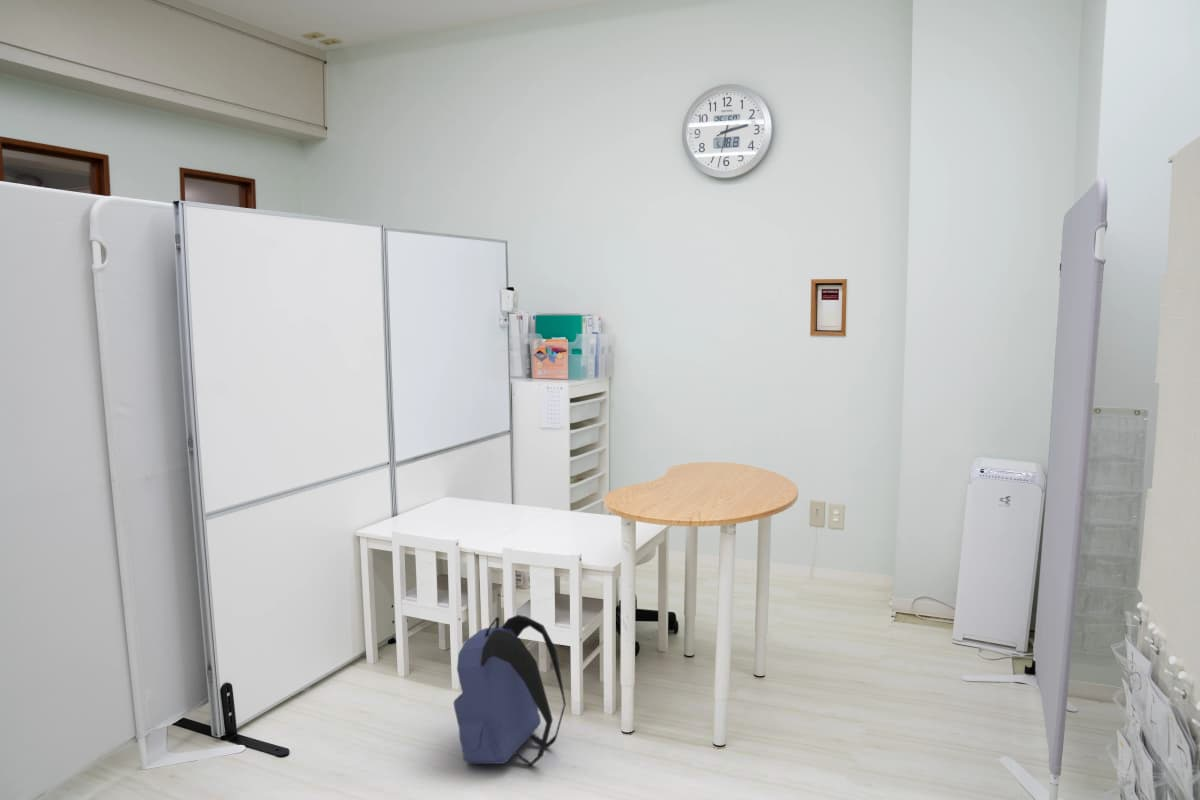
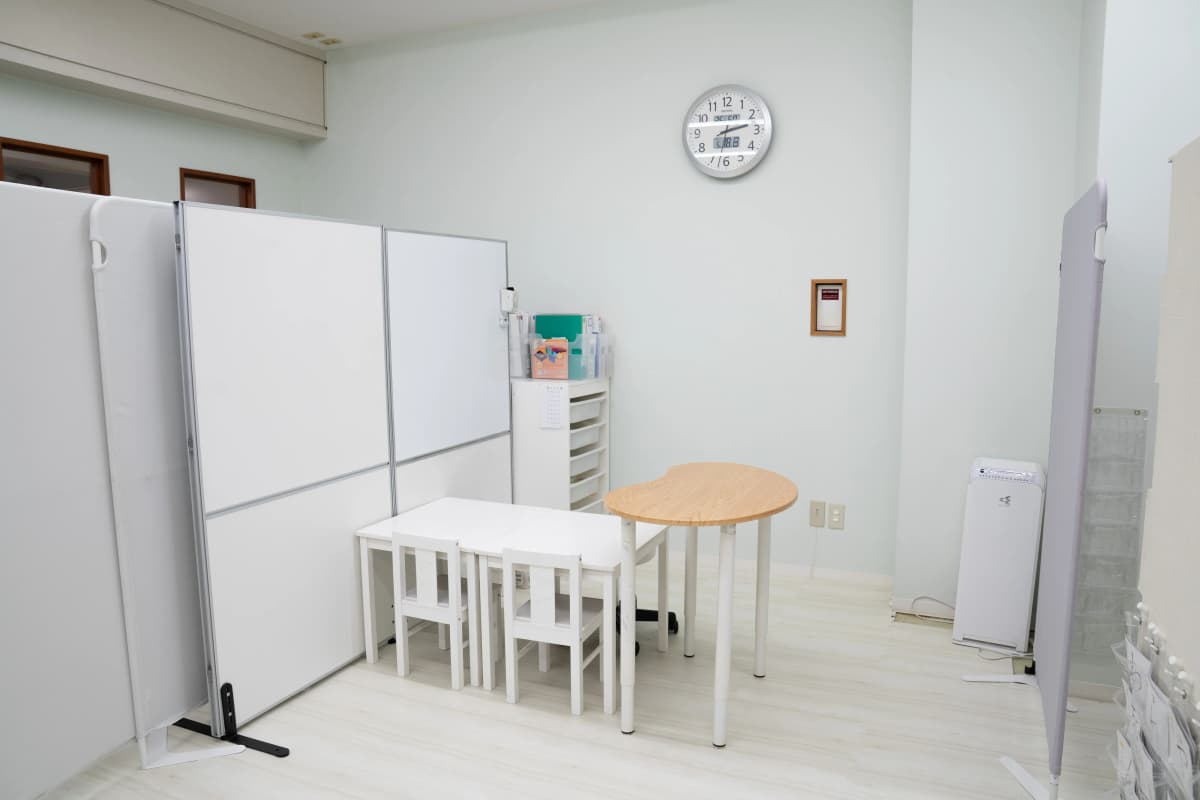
- backpack [453,614,567,767]
